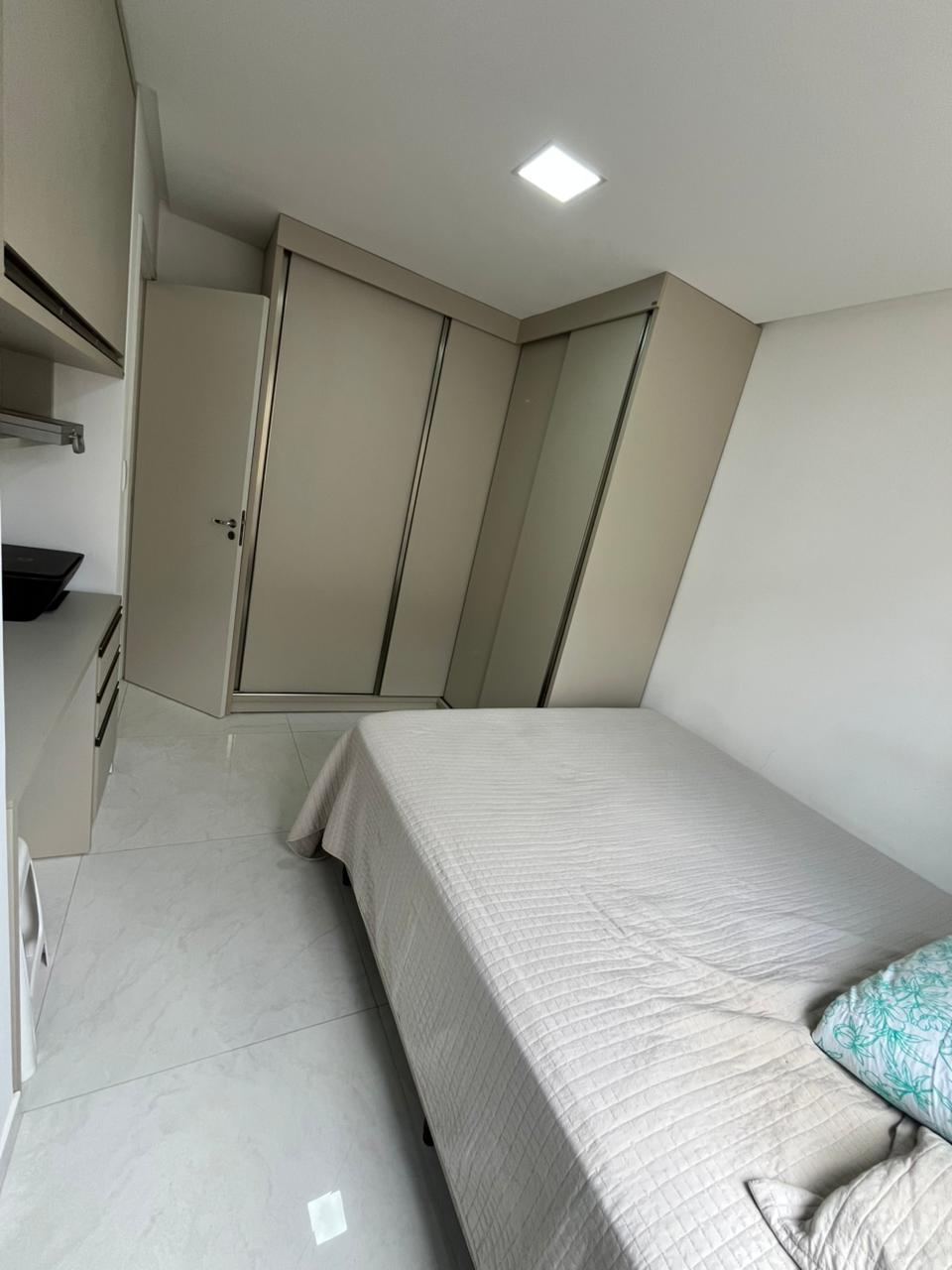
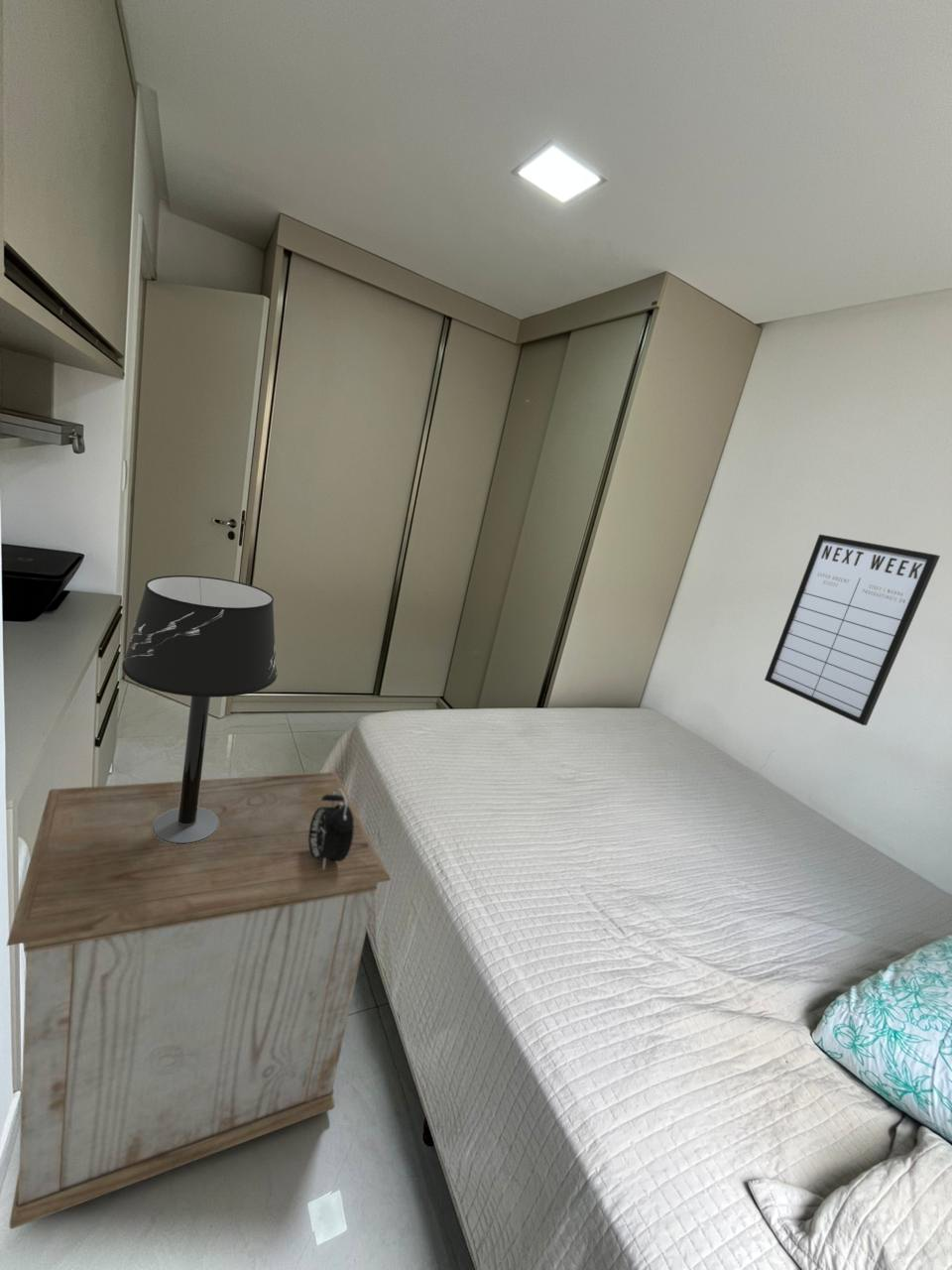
+ alarm clock [308,789,354,870]
+ writing board [764,534,941,726]
+ table lamp [121,574,278,844]
+ nightstand [6,771,392,1230]
